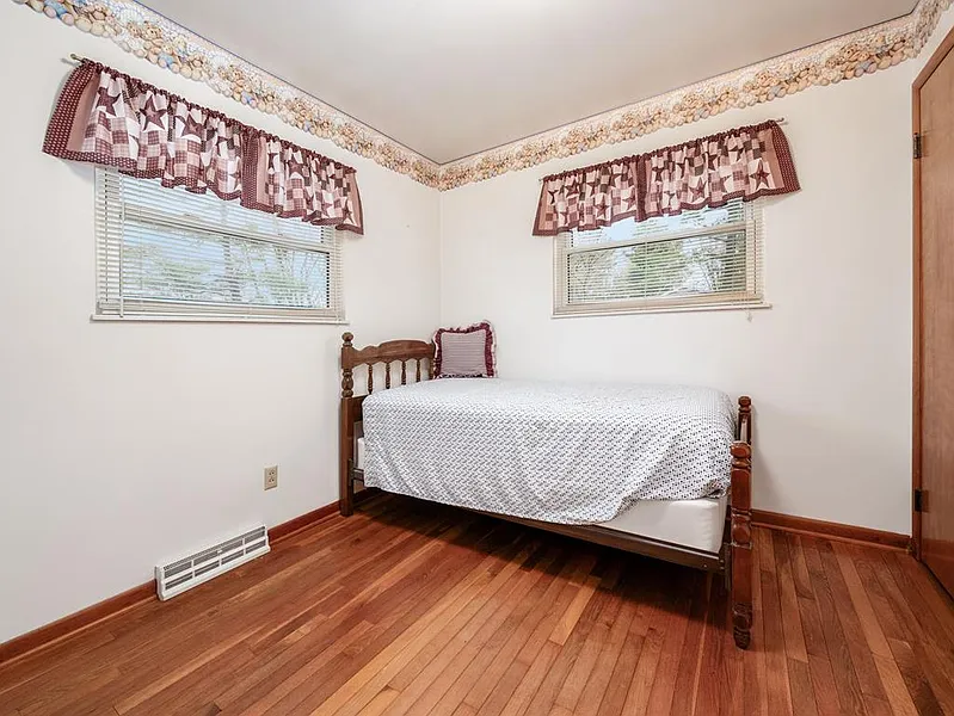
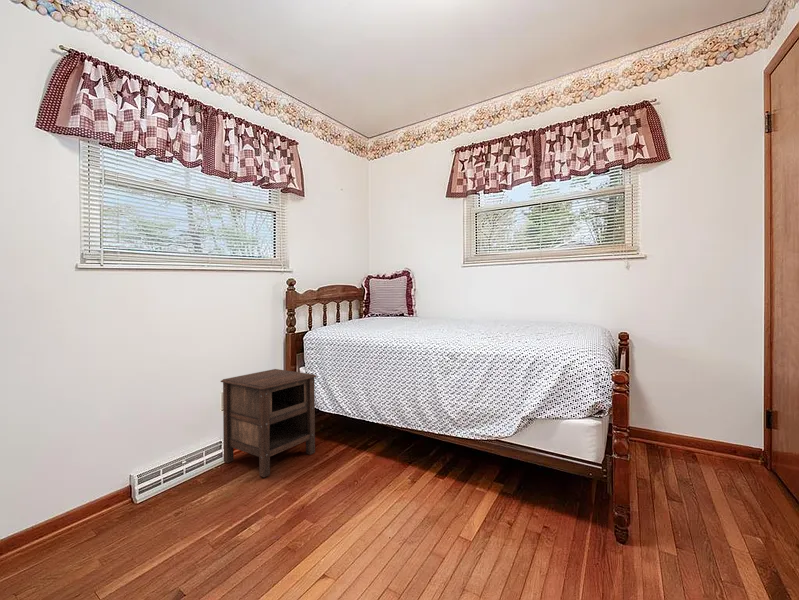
+ nightstand [220,368,318,478]
